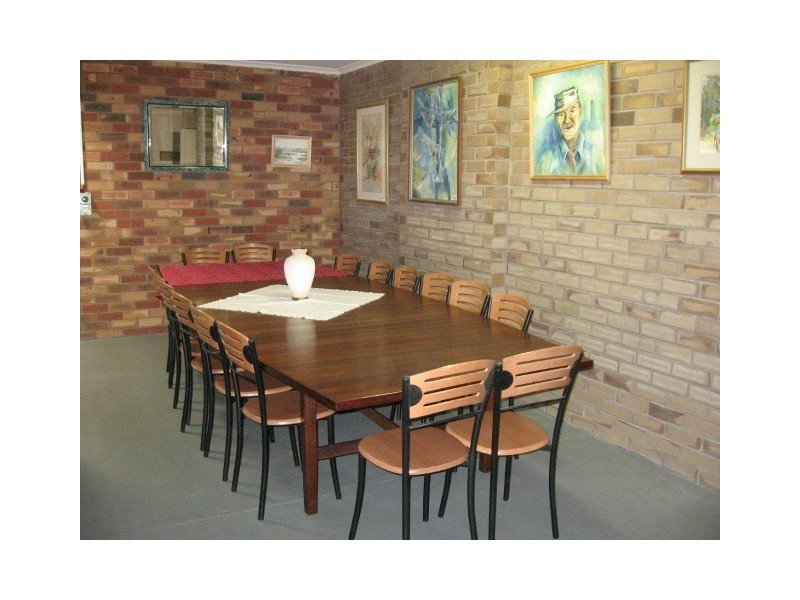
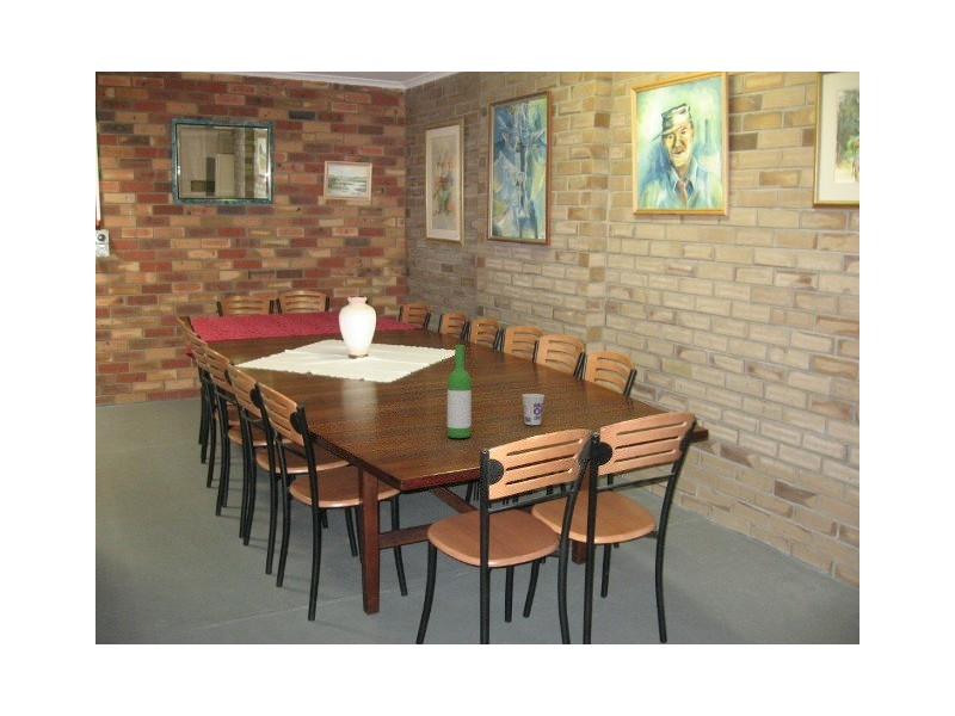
+ cup [520,393,546,426]
+ wine bottle [446,344,473,439]
